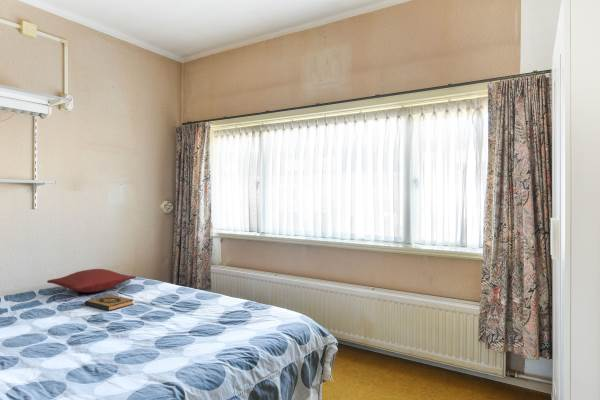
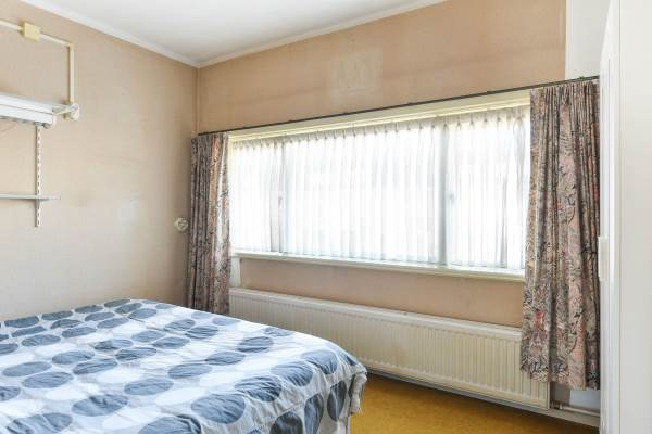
- hardback book [84,294,134,312]
- pillow [46,268,137,293]
